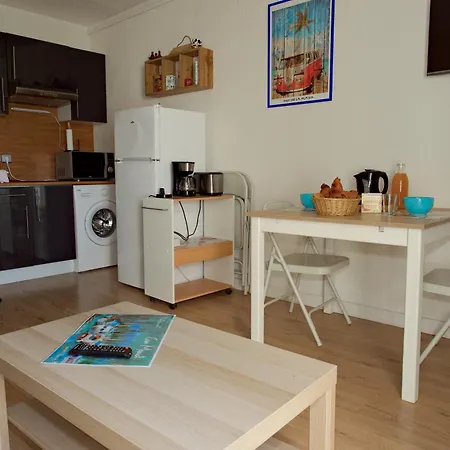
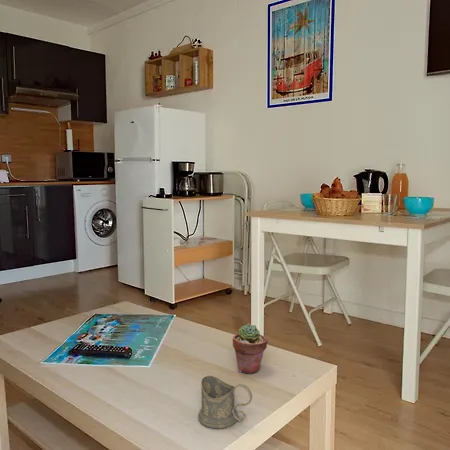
+ tea glass holder [197,375,253,429]
+ potted succulent [232,323,268,374]
